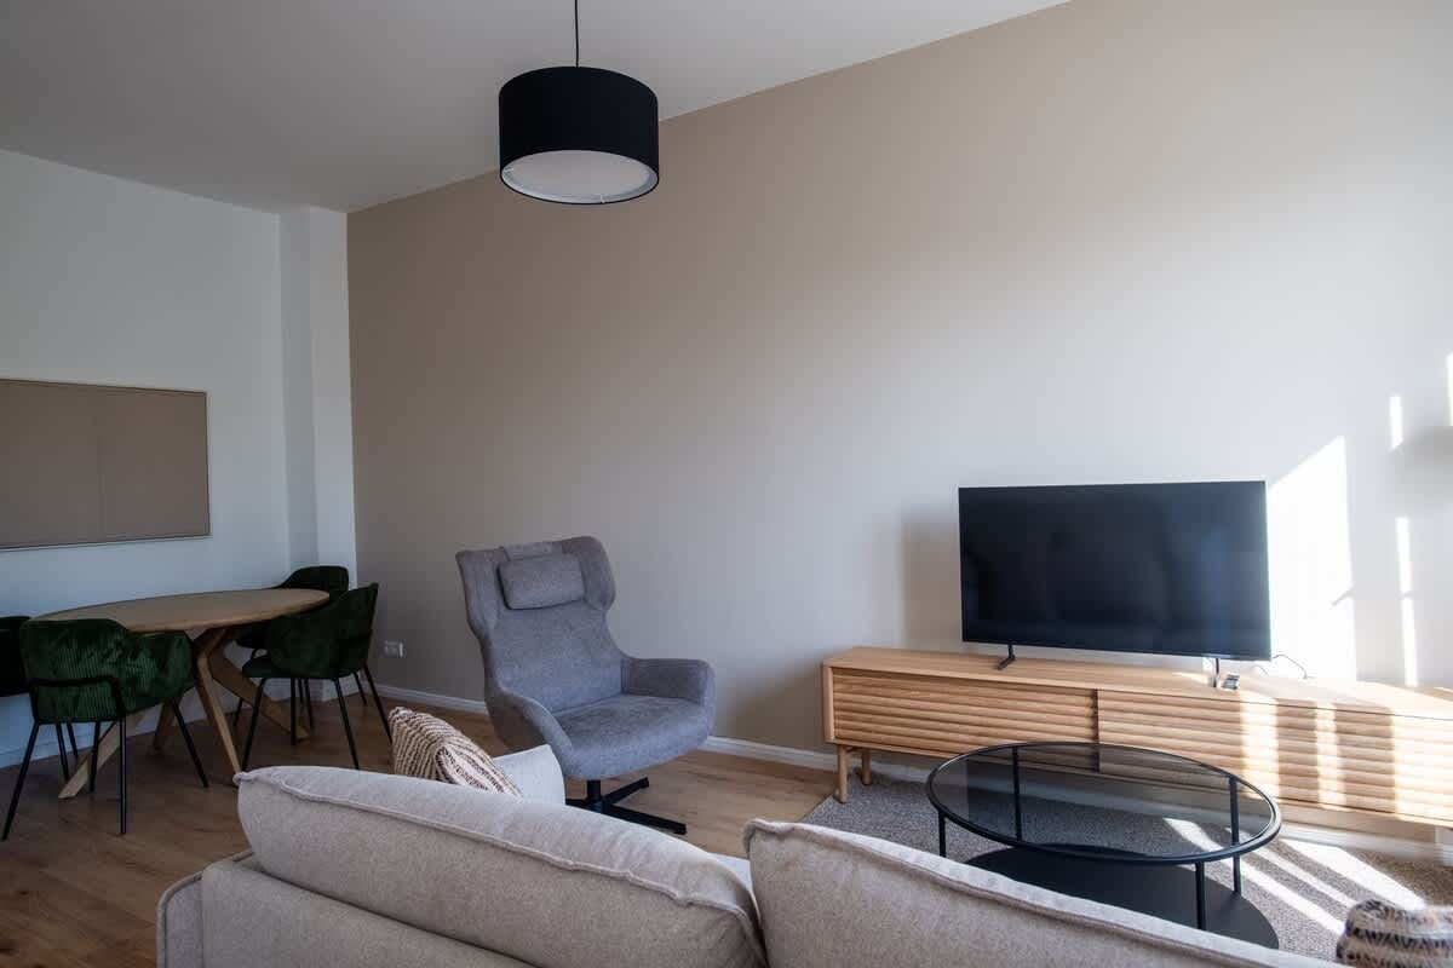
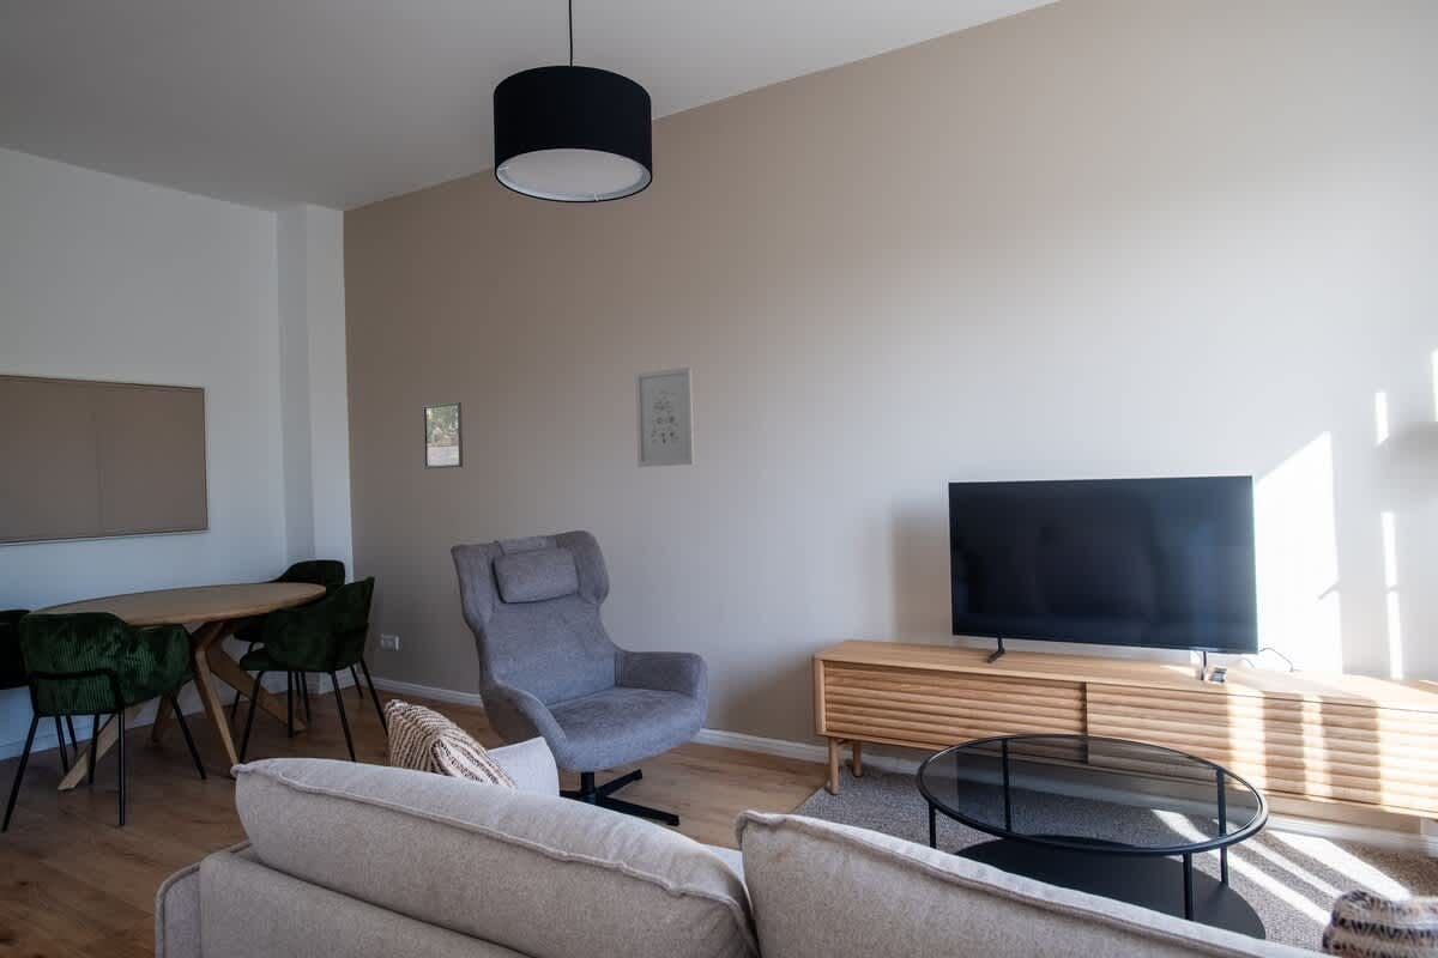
+ wall art [634,366,695,468]
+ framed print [422,401,464,469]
